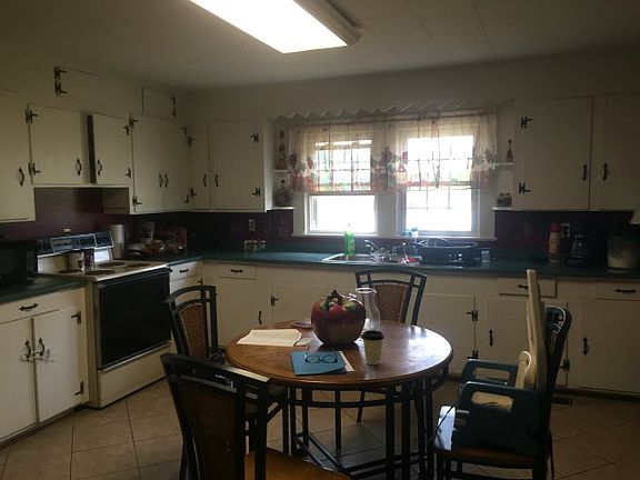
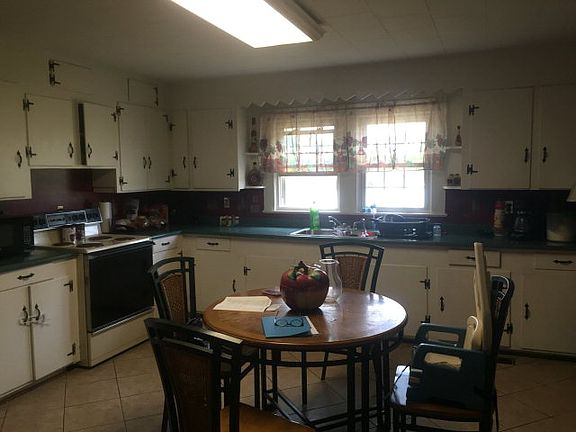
- coffee cup [360,329,386,366]
